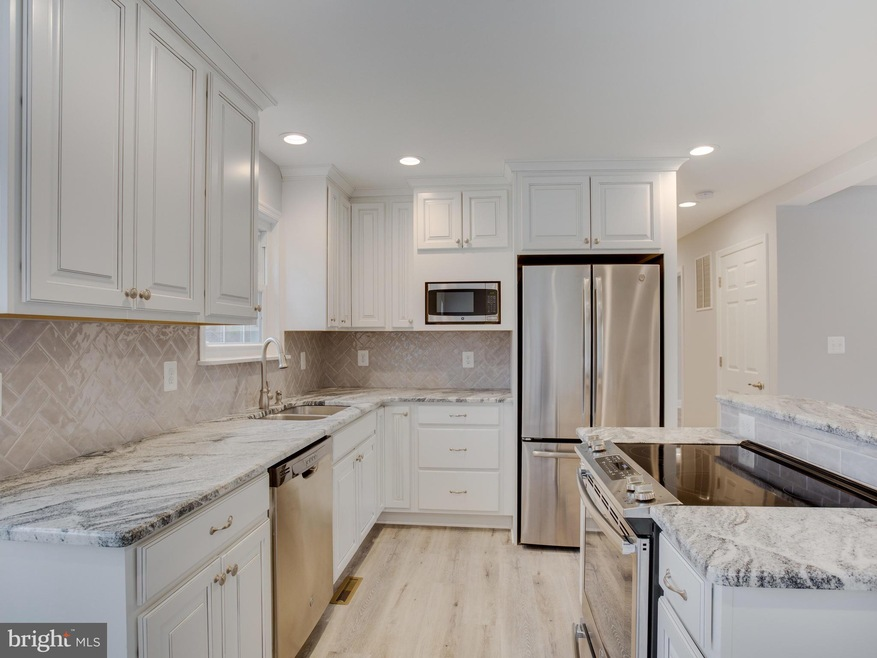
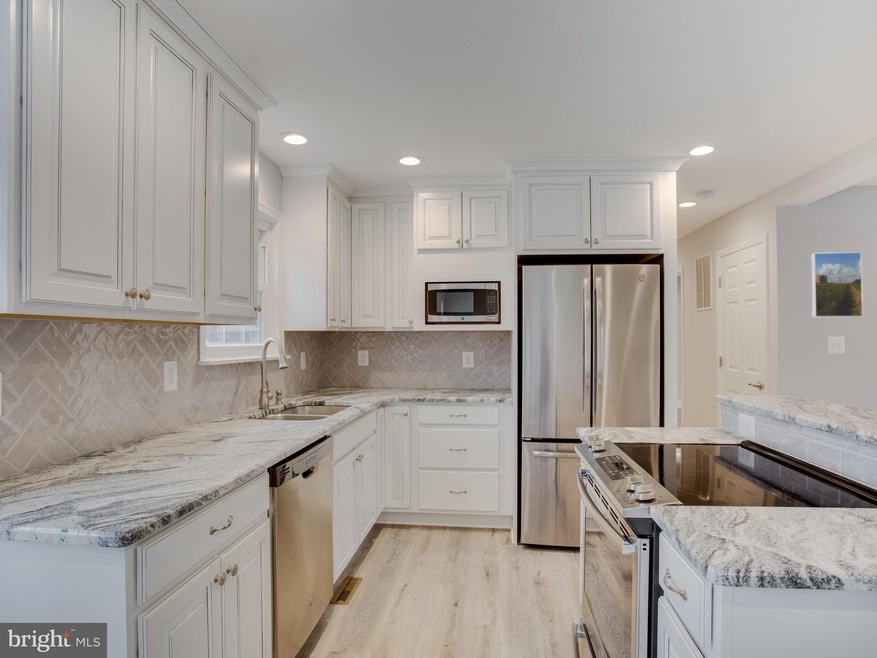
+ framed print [810,251,864,318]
